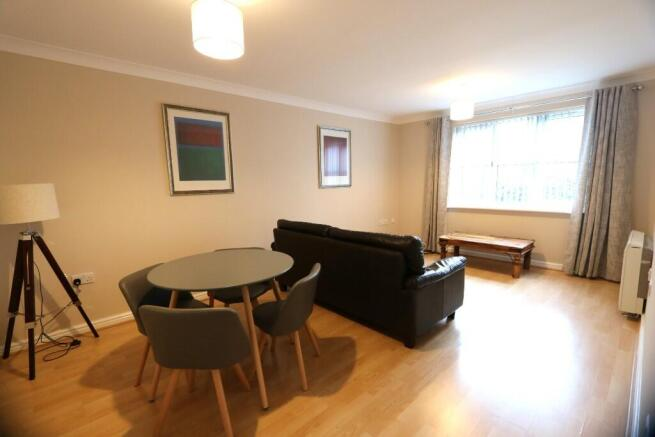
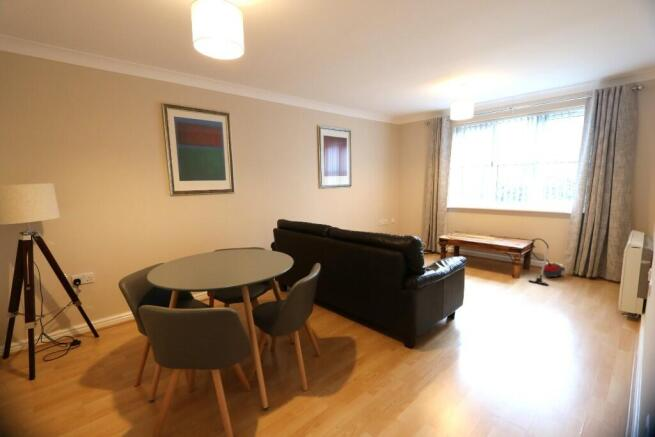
+ vacuum cleaner [527,237,566,286]
